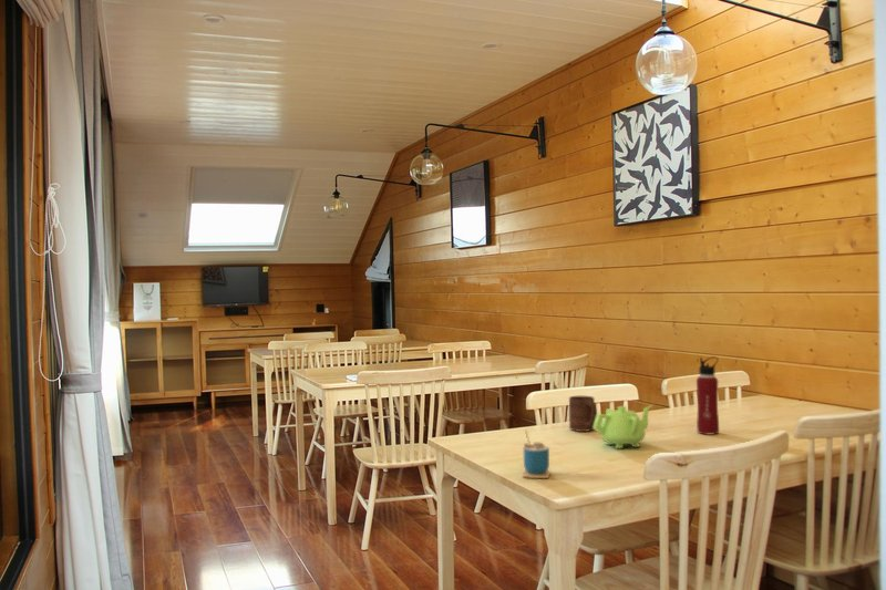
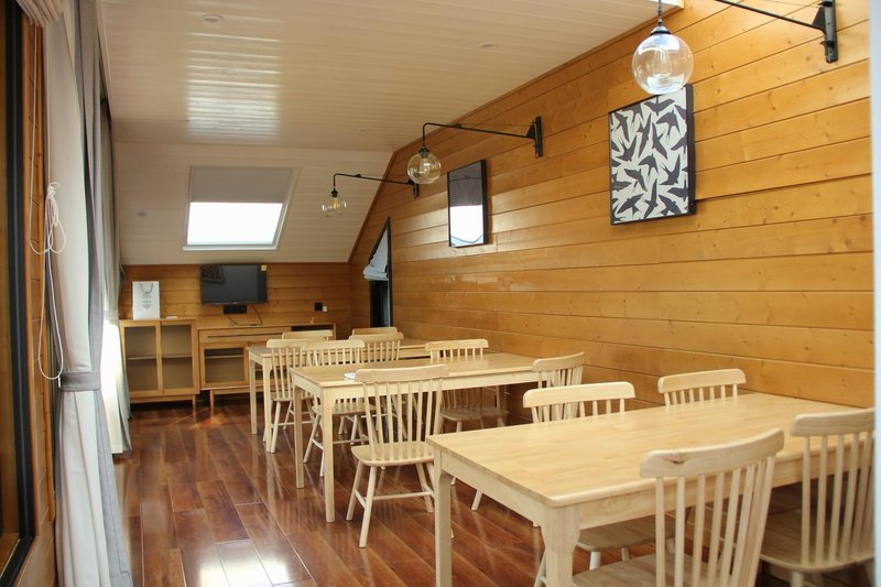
- cup [521,429,552,479]
- cup [568,395,598,433]
- teapot [594,404,653,449]
- water bottle [696,356,720,435]
